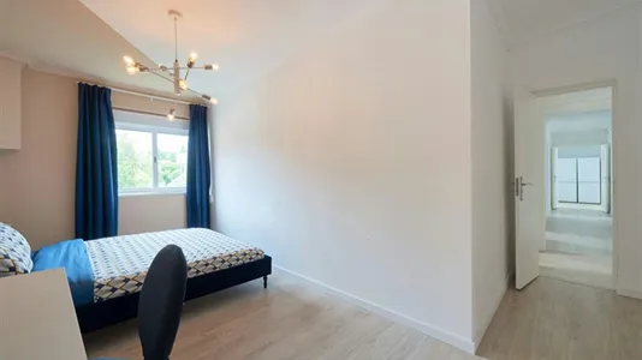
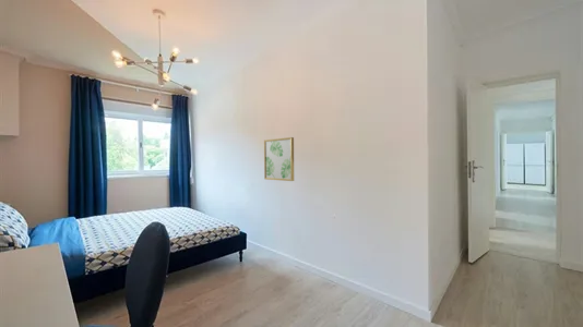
+ wall art [263,136,295,182]
